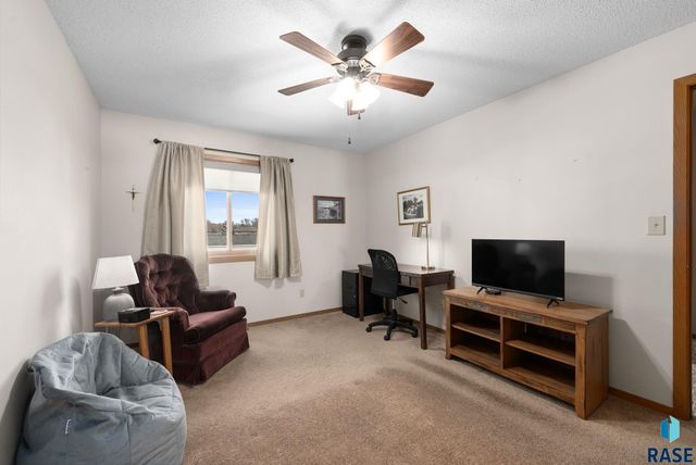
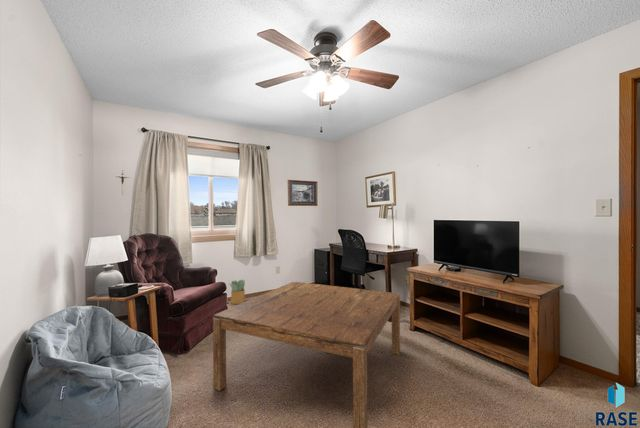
+ potted plant [228,278,246,305]
+ coffee table [212,281,401,428]
